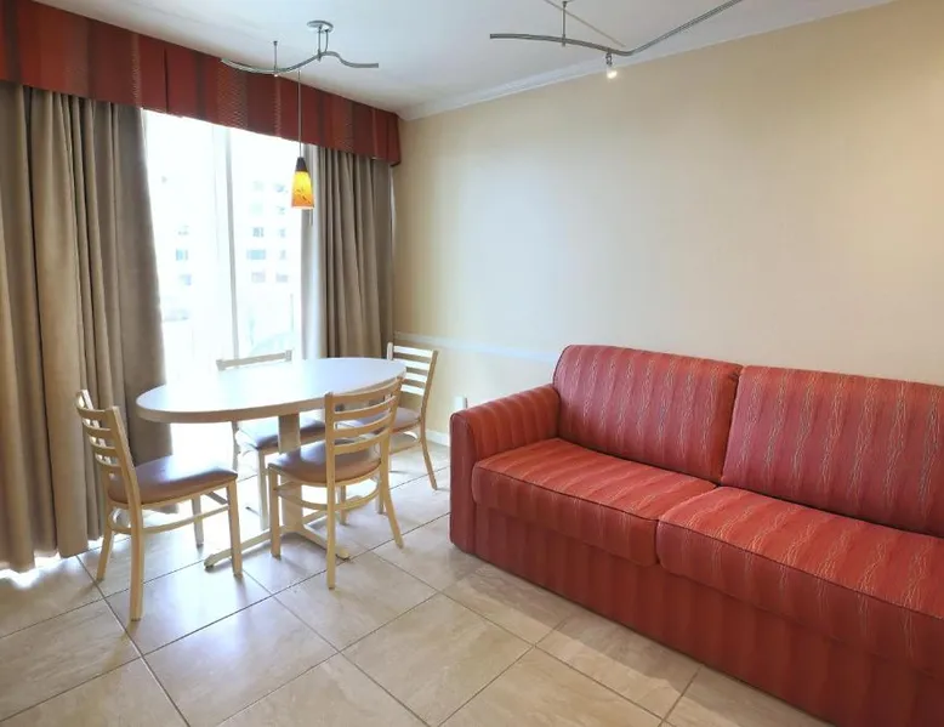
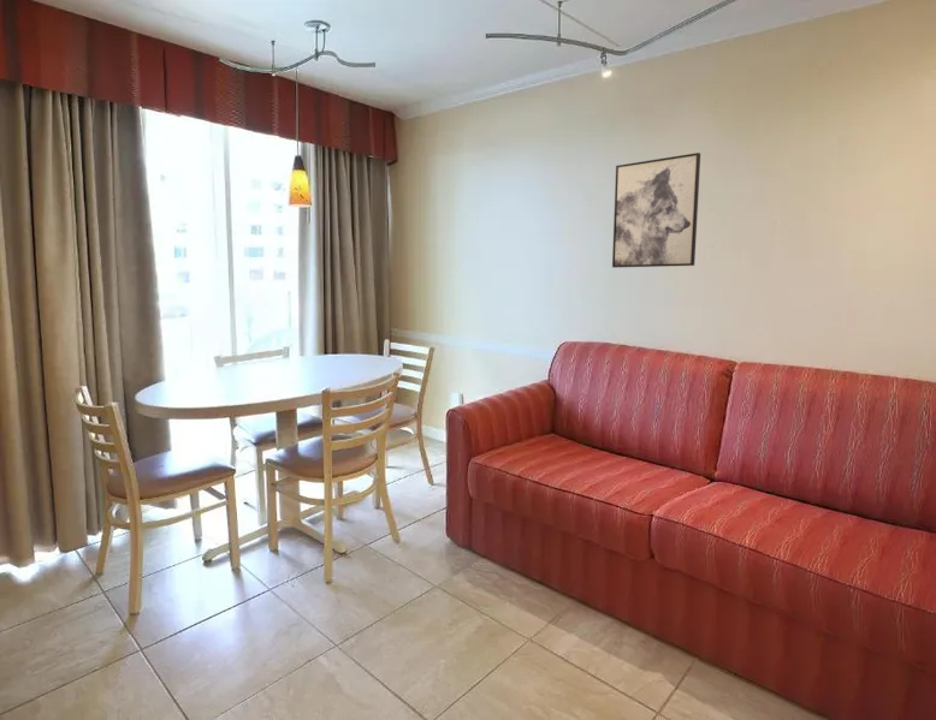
+ wall art [611,151,701,269]
